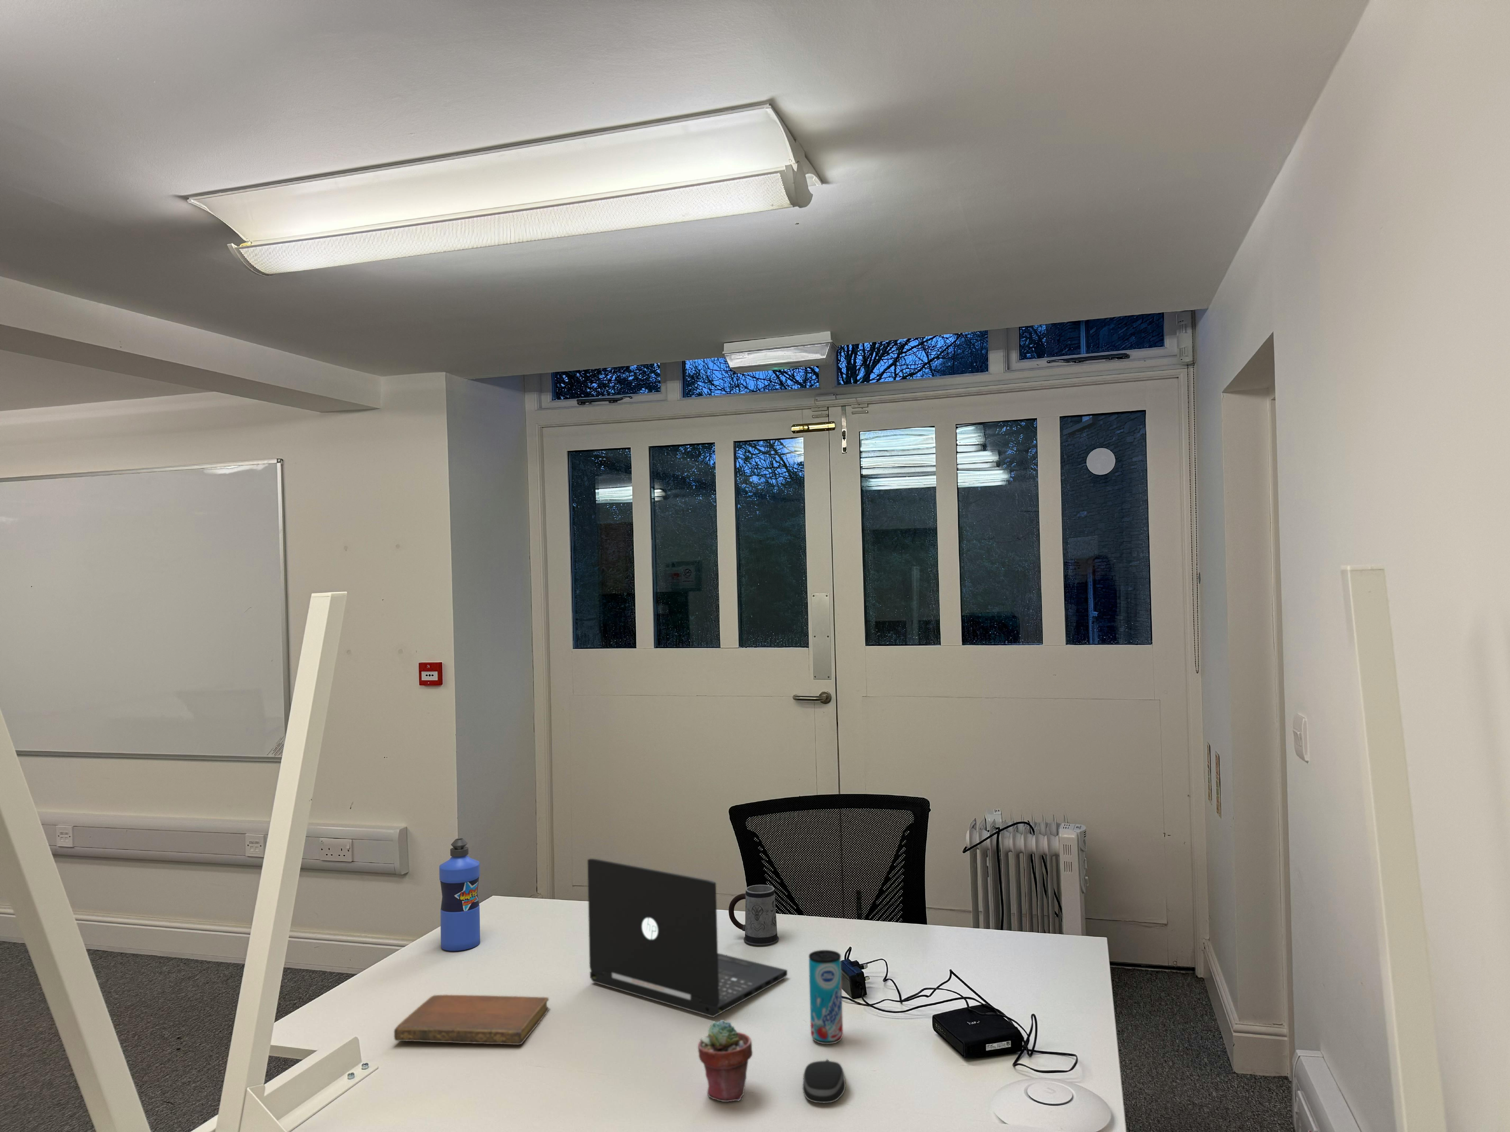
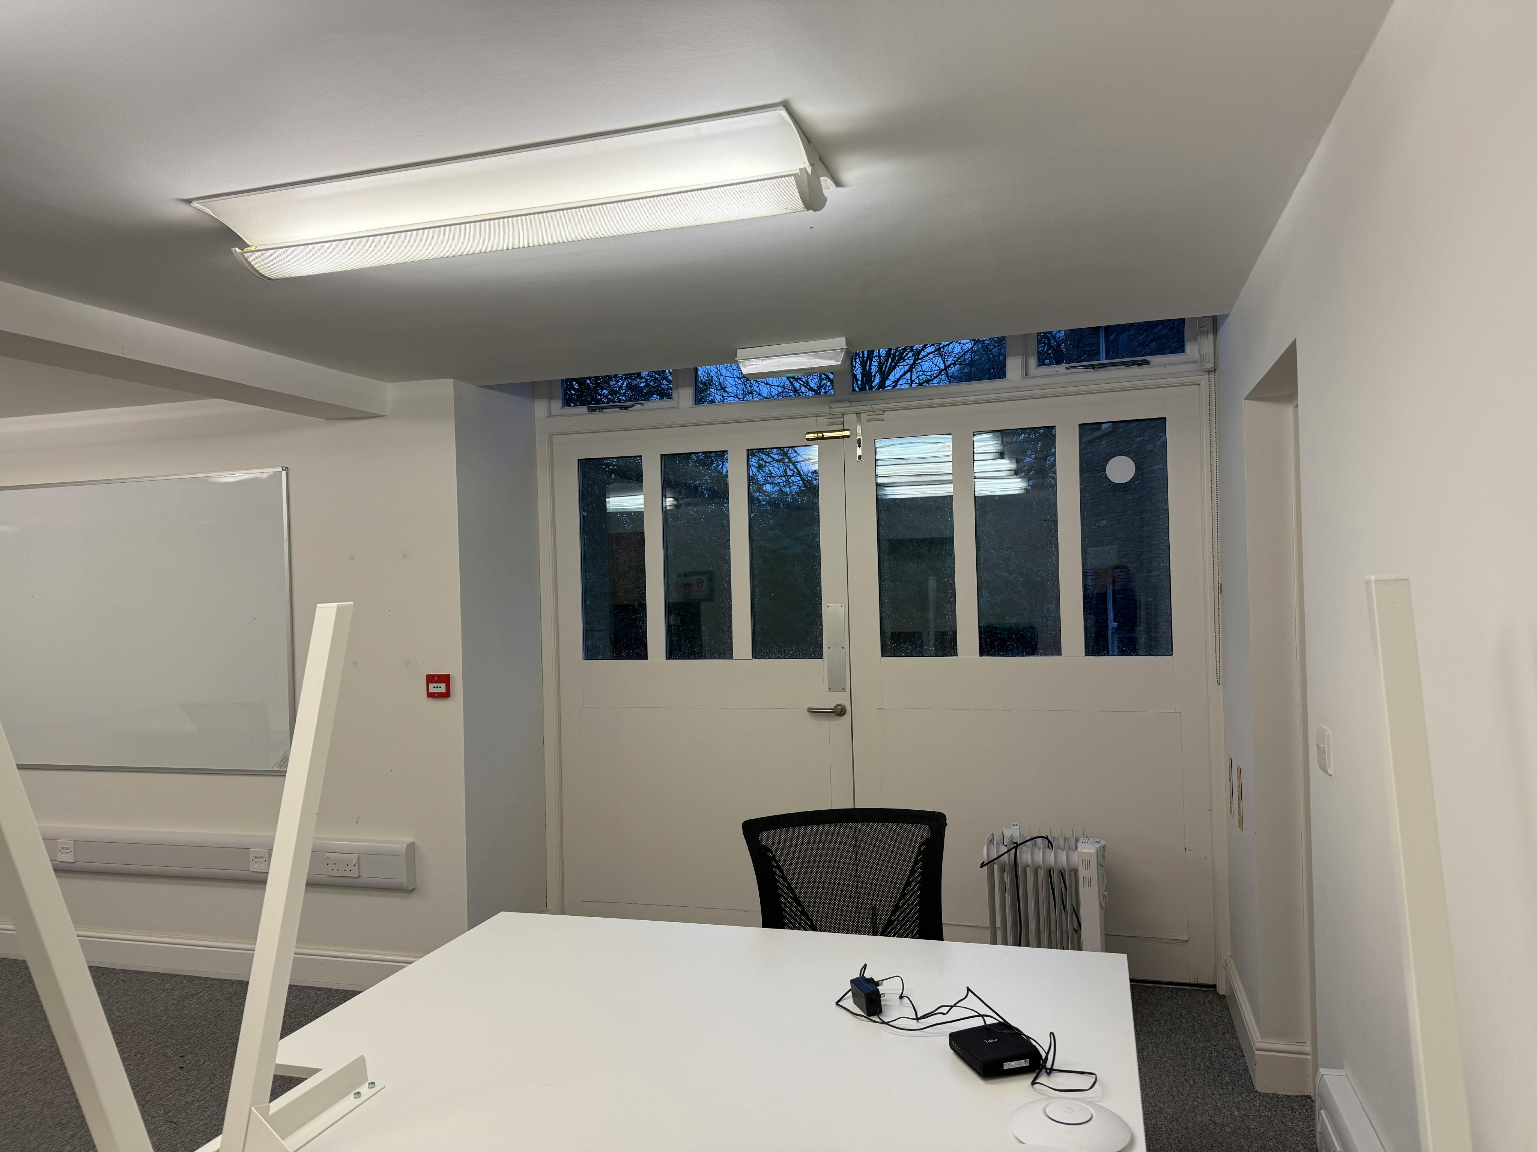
- notebook [394,994,549,1045]
- beverage can [809,950,843,1044]
- potted succulent [698,1019,753,1102]
- laptop [587,859,788,1018]
- computer mouse [803,1058,847,1103]
- water bottle [439,838,480,951]
- mug [728,885,779,945]
